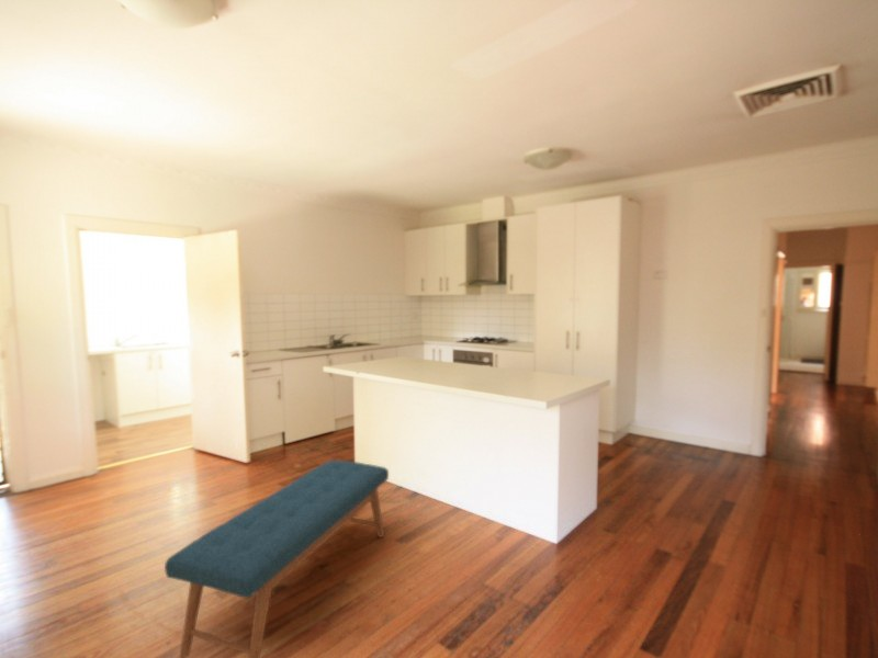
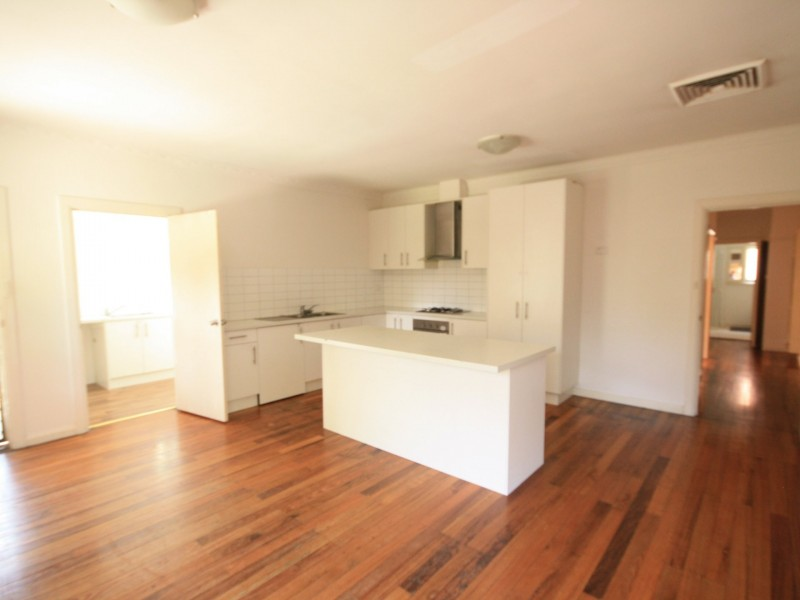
- bench [164,460,390,658]
